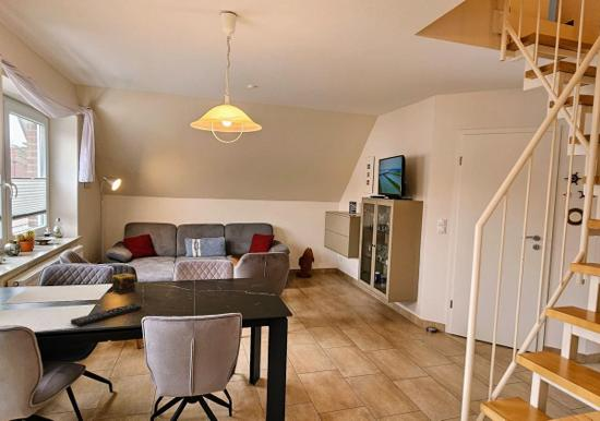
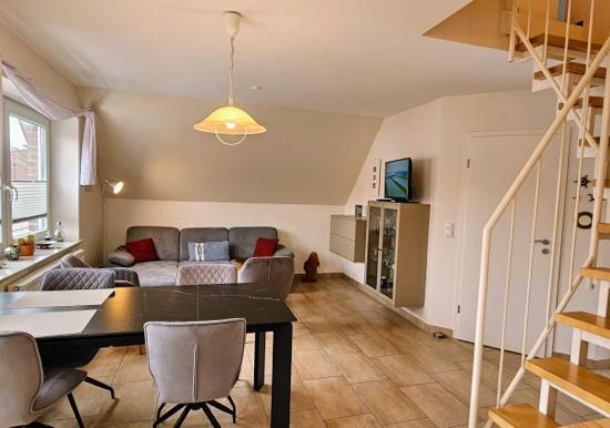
- remote control [70,302,143,328]
- candle [111,273,136,294]
